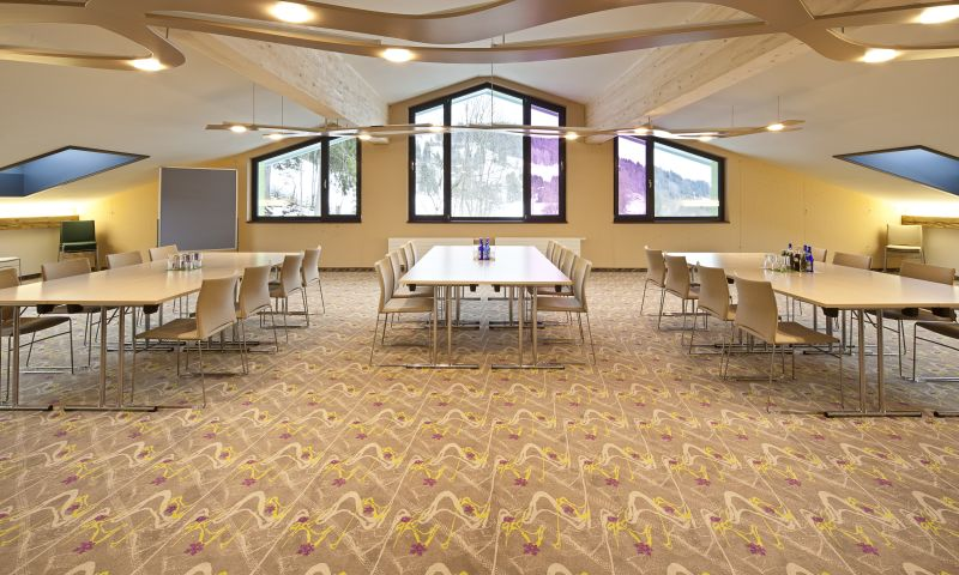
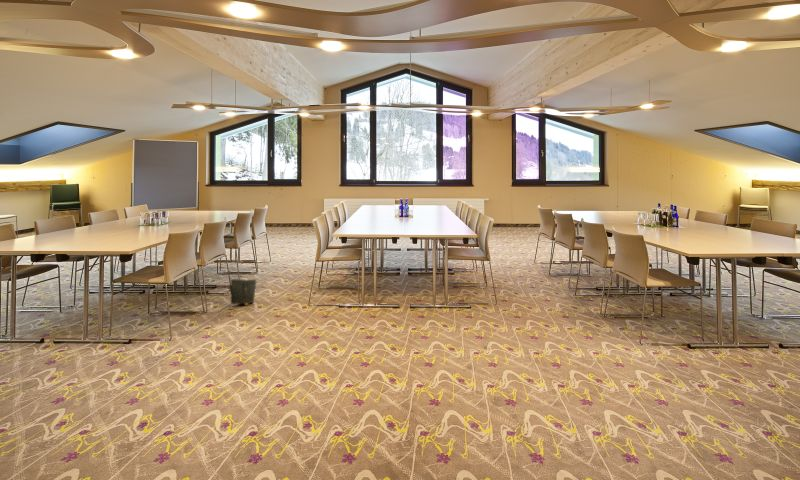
+ bag [228,278,257,306]
